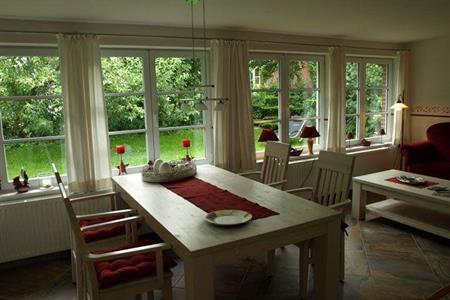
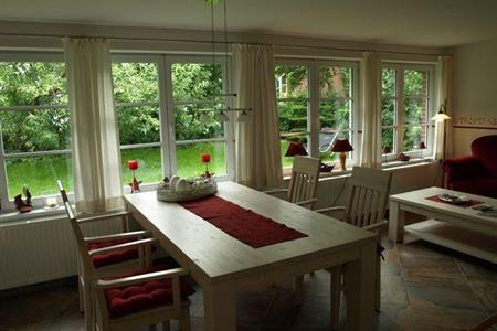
- plate [204,209,253,227]
